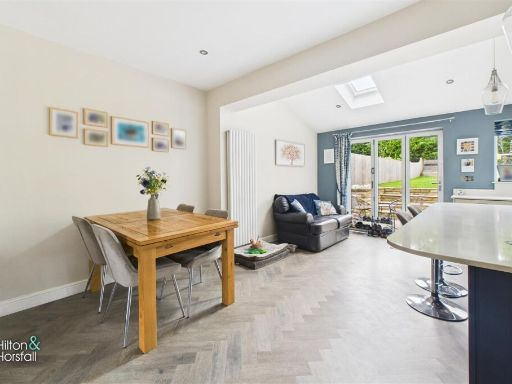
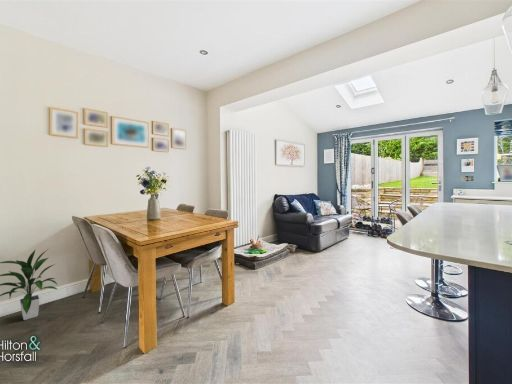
+ indoor plant [0,248,59,321]
